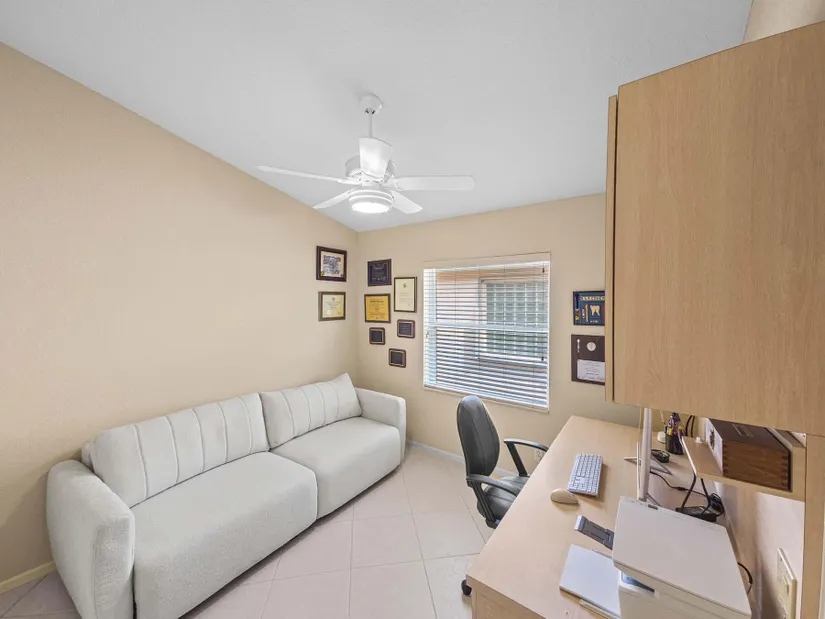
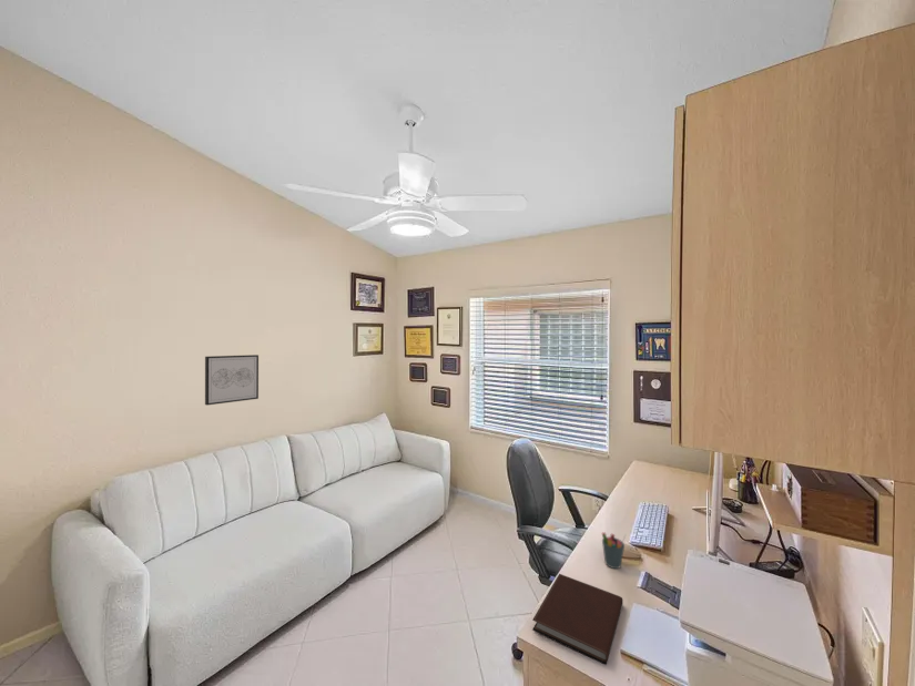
+ pen holder [601,531,627,570]
+ wall art [204,354,260,407]
+ notebook [531,573,624,666]
